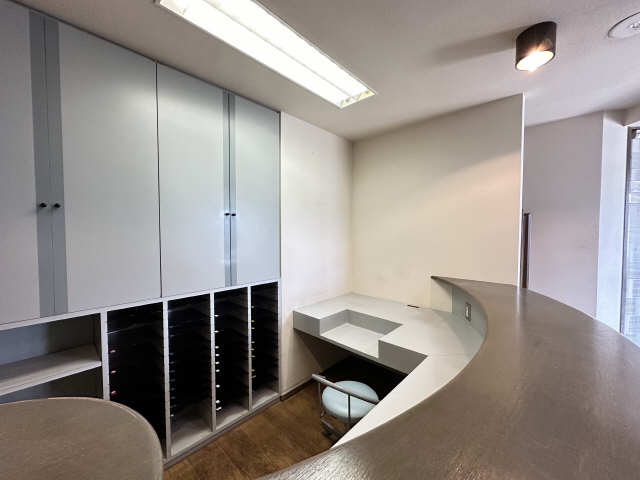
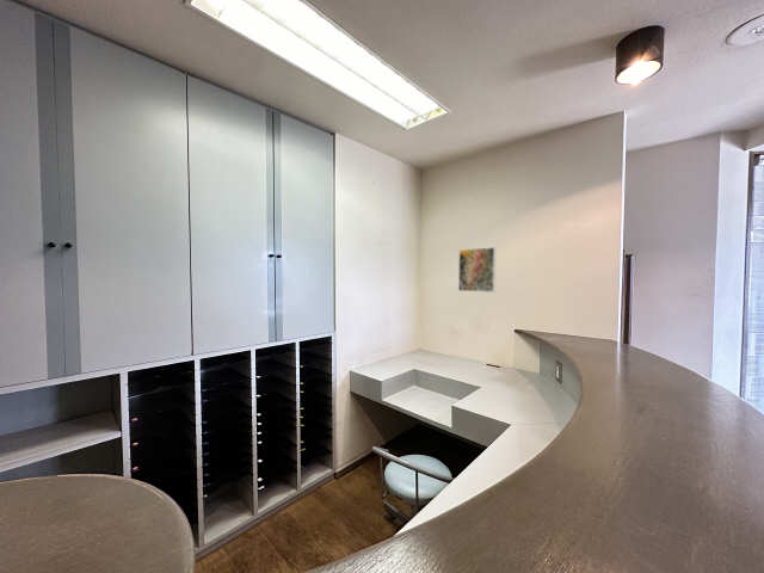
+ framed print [457,246,497,294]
